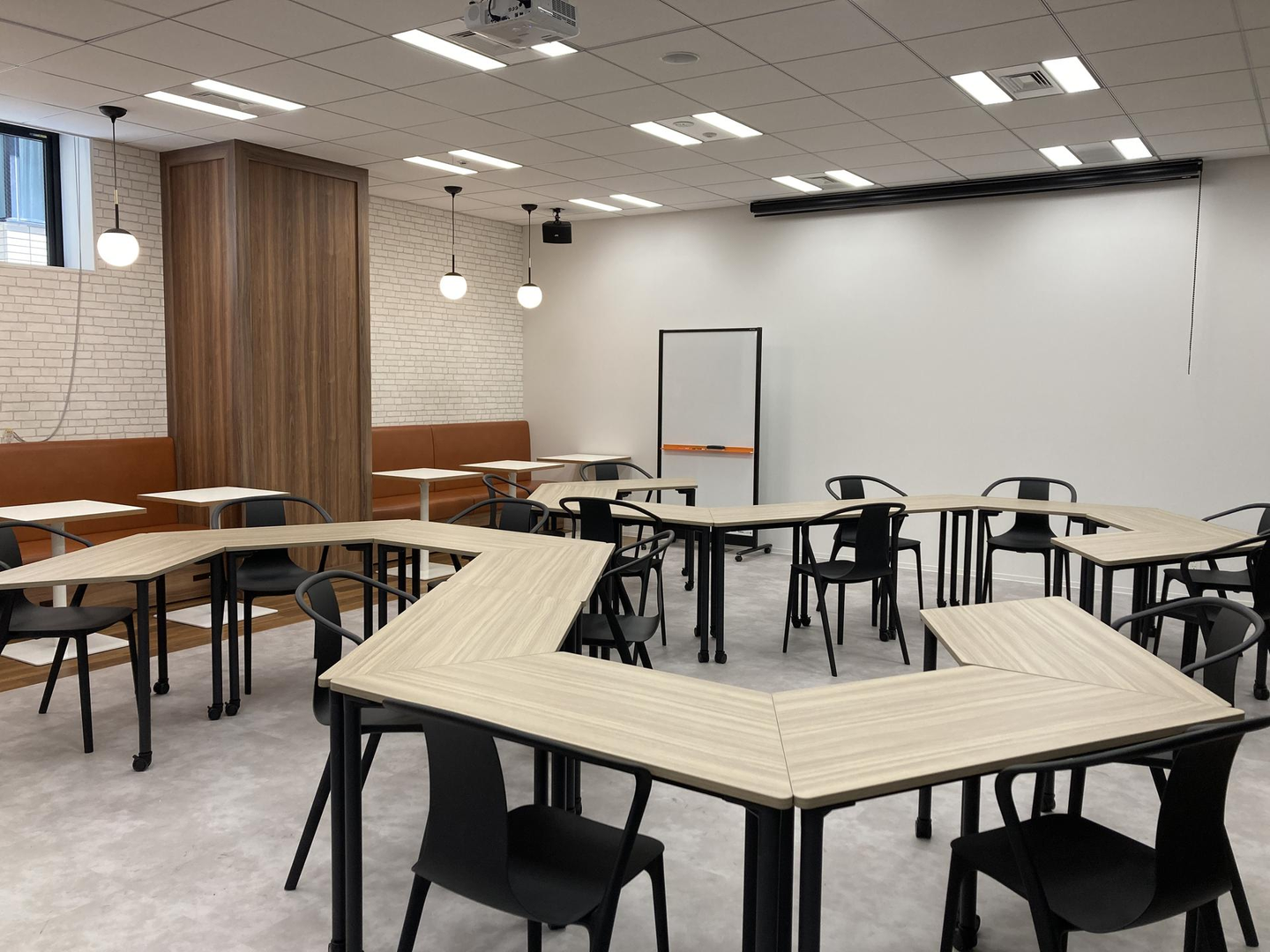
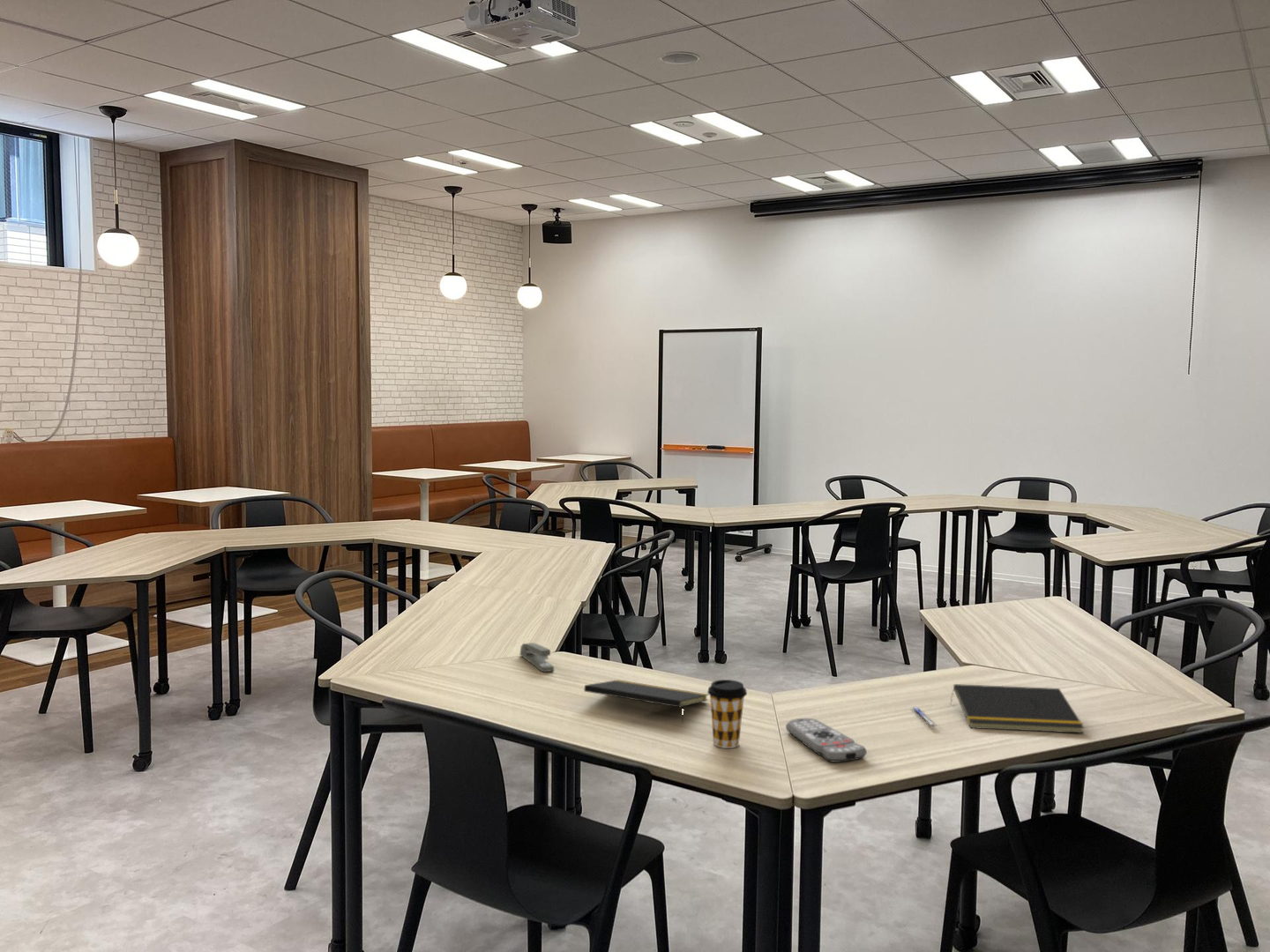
+ stapler [519,642,555,673]
+ coffee cup [706,679,748,749]
+ remote control [785,718,868,762]
+ pen [910,705,938,727]
+ notepad [583,679,709,724]
+ notepad [949,683,1085,734]
